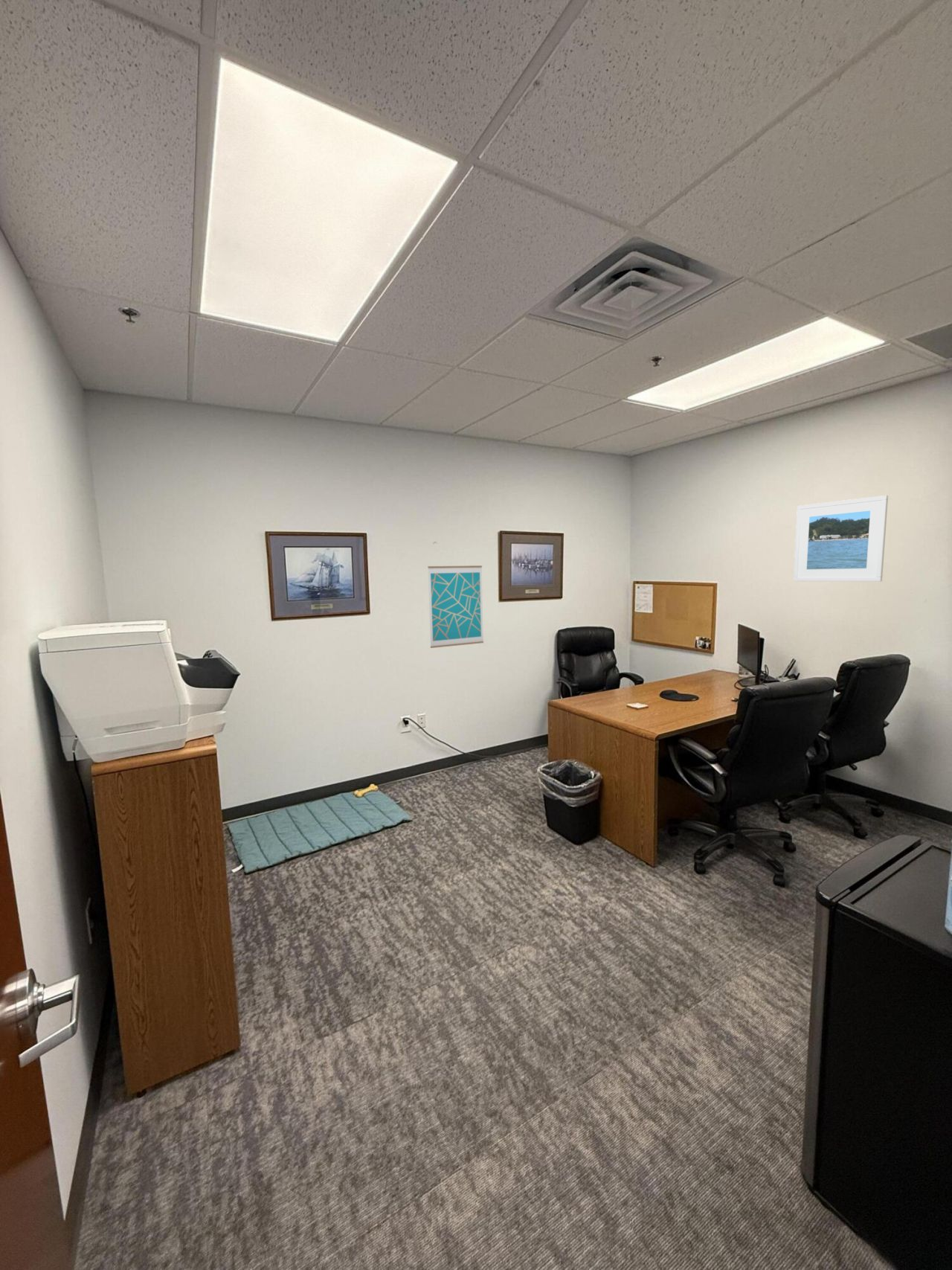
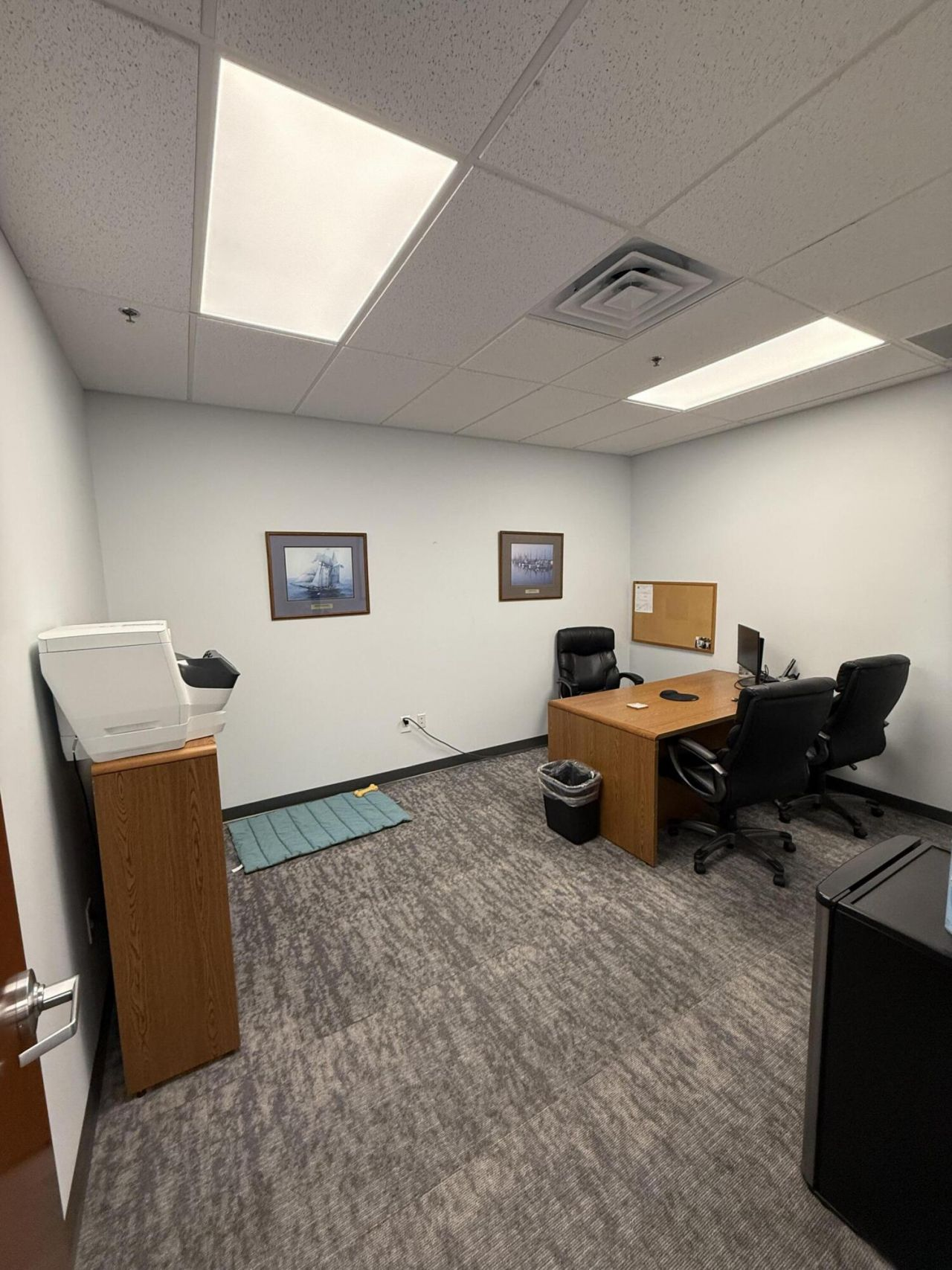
- wall art [427,565,484,649]
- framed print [793,495,889,583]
